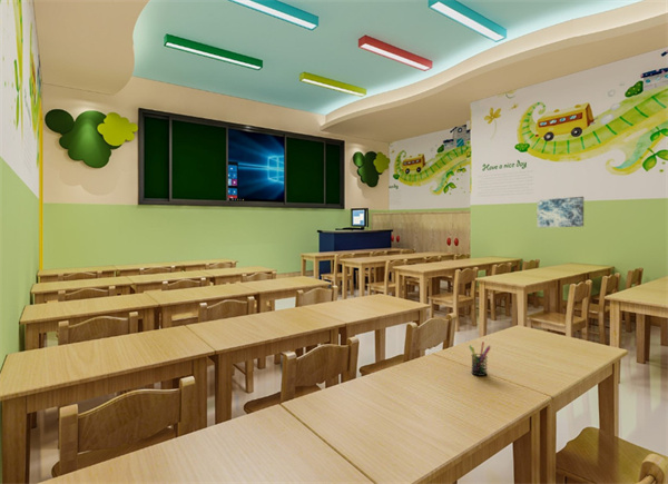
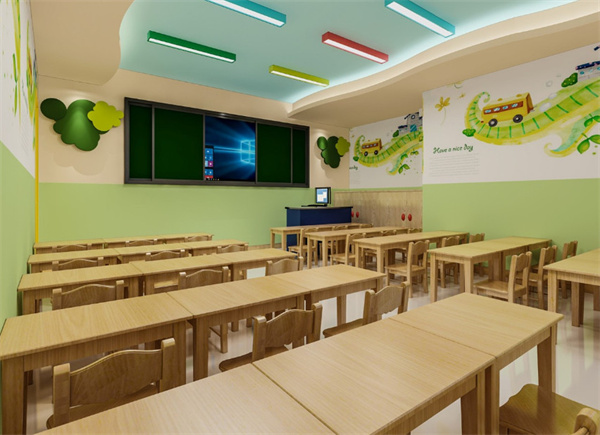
- wall art [537,196,584,229]
- pen holder [468,340,492,377]
